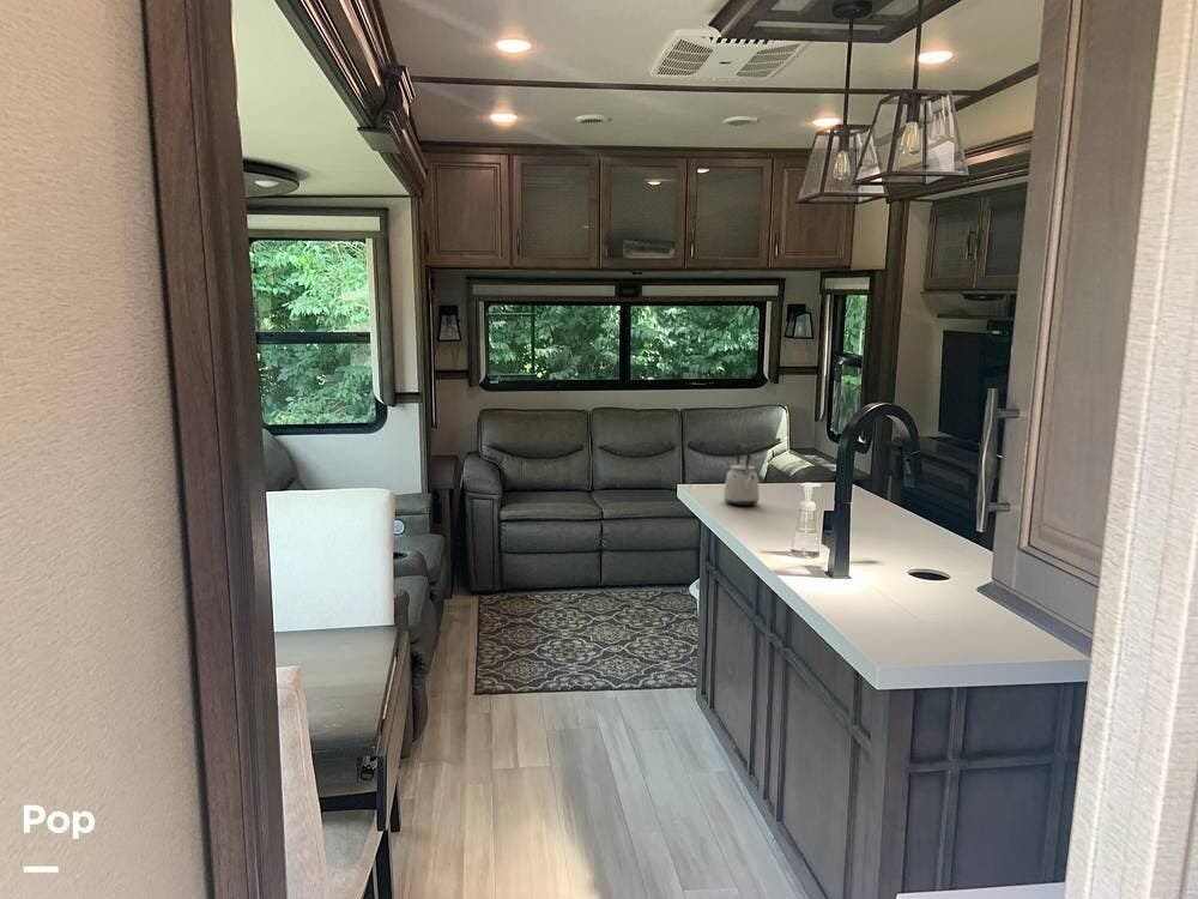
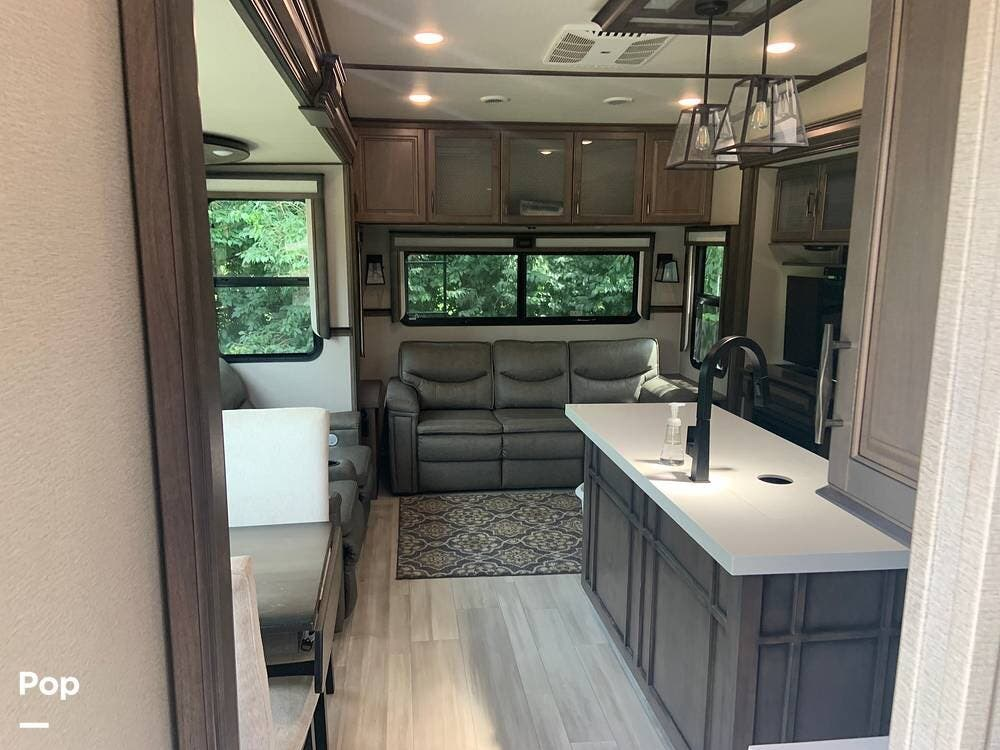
- kettle [722,442,761,507]
